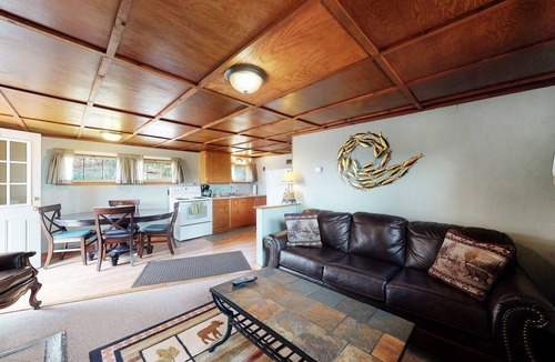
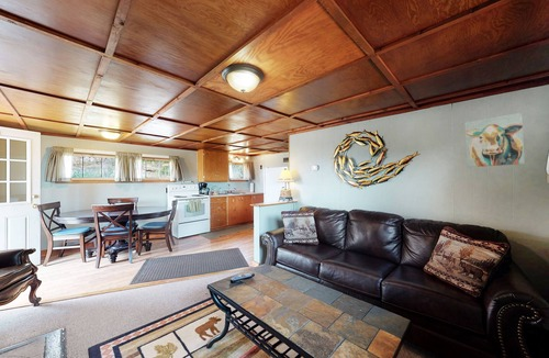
+ wall art [463,112,526,168]
